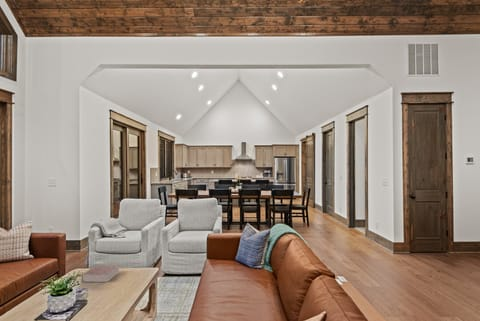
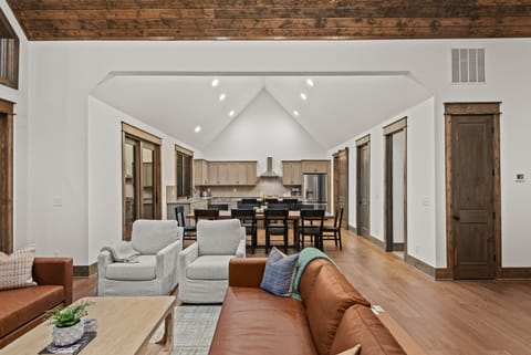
- book [81,264,120,283]
